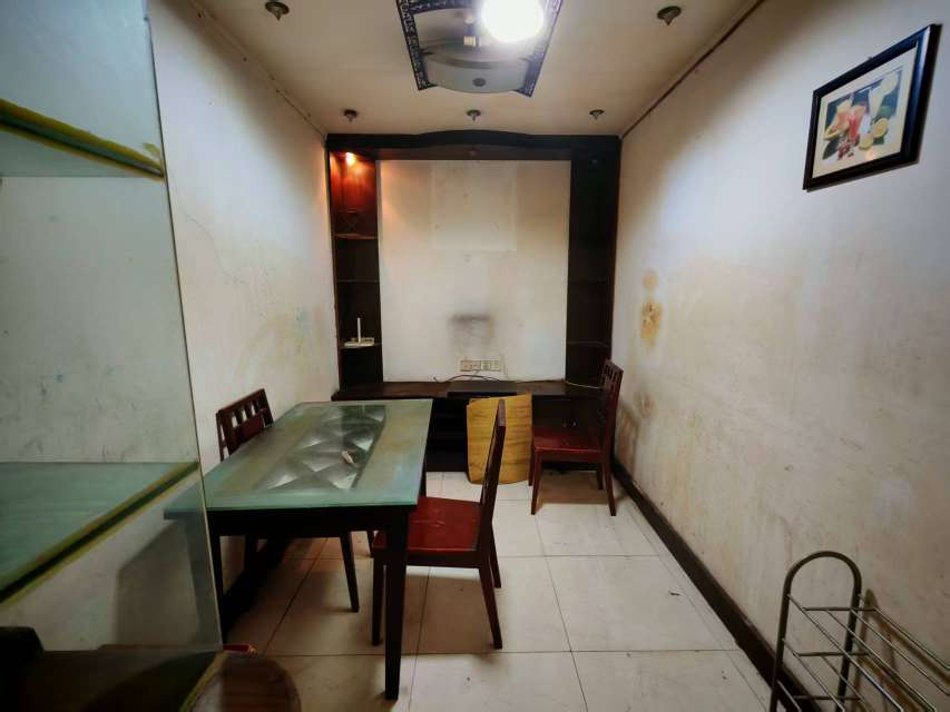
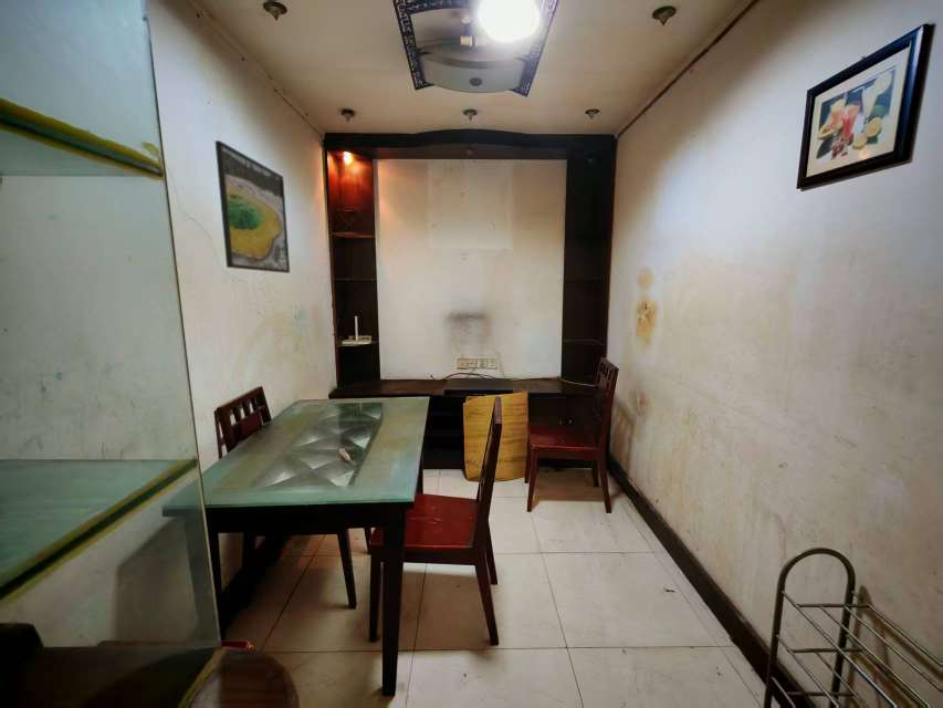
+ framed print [214,139,291,274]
